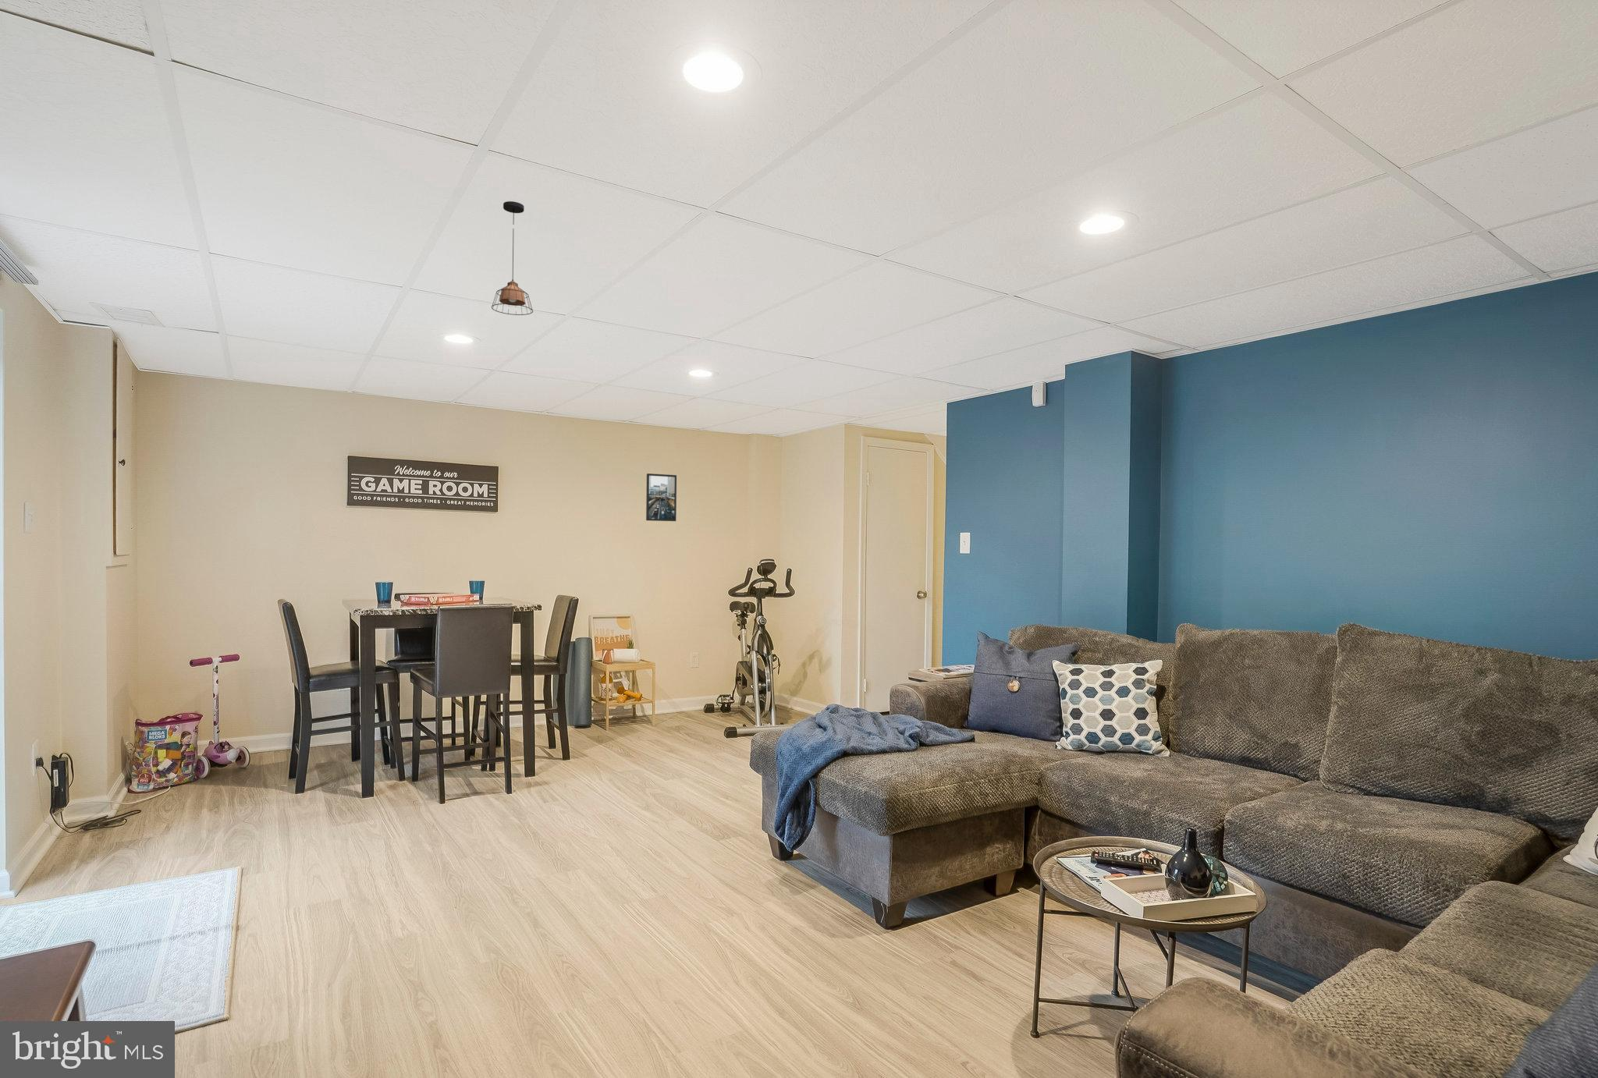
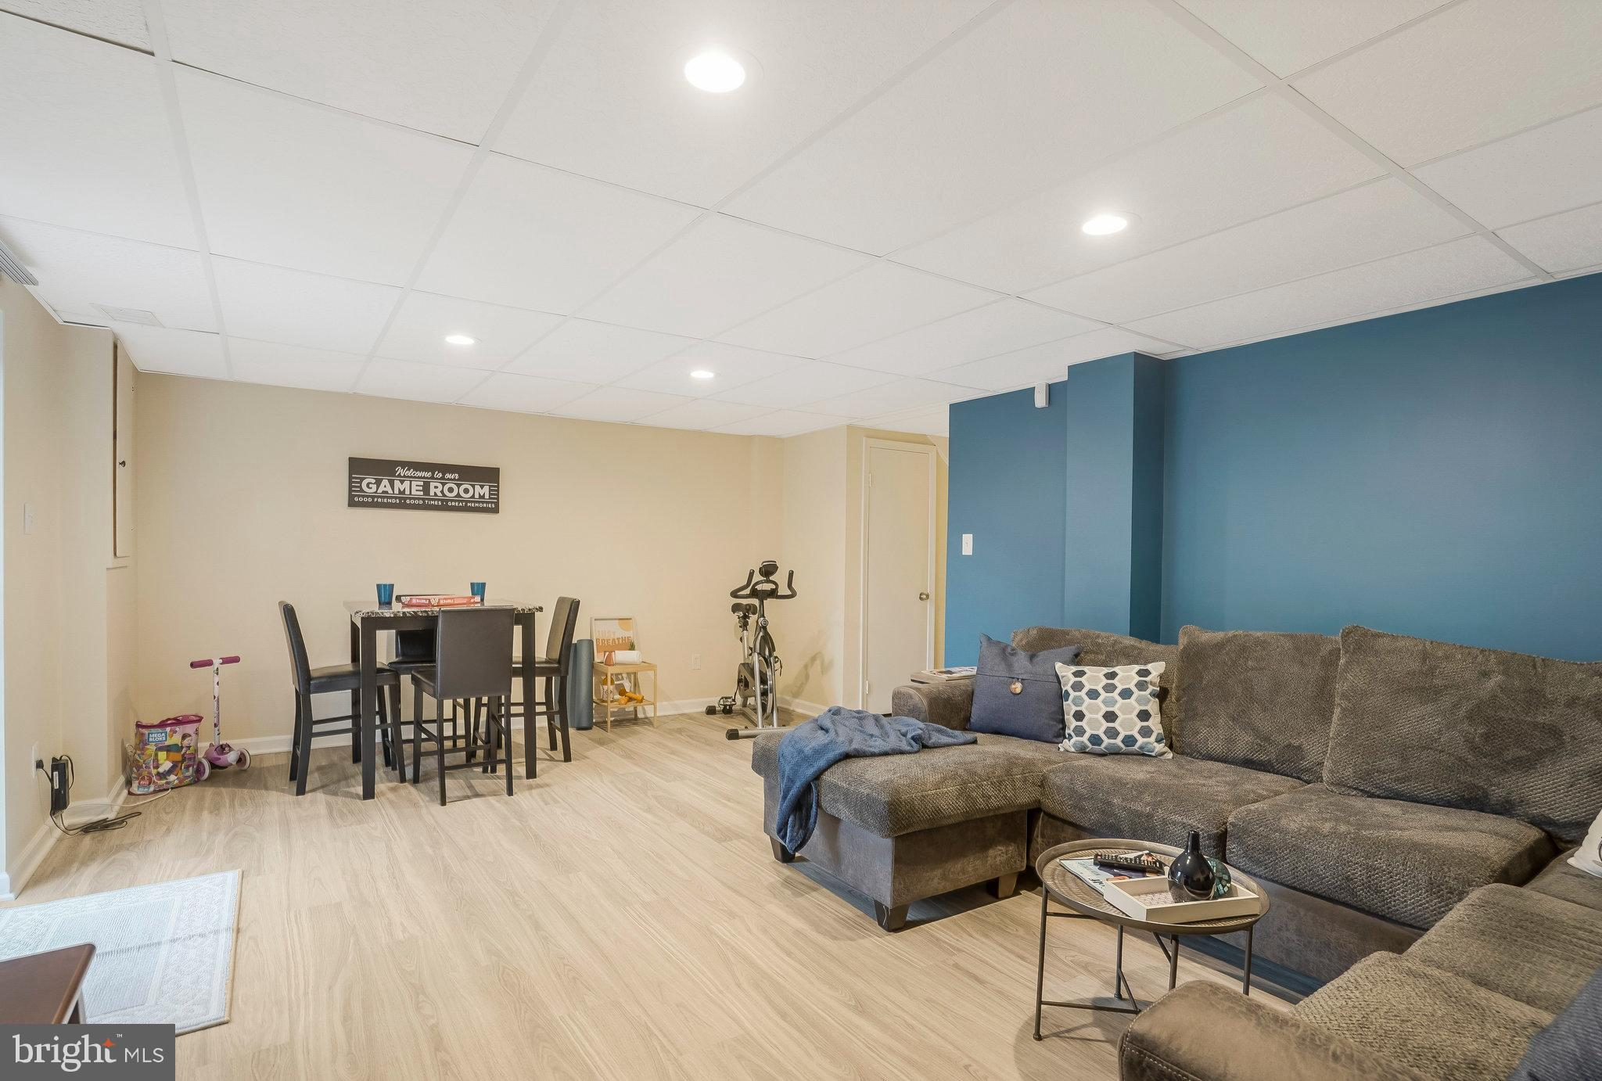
- pendant light [491,201,534,316]
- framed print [645,473,677,522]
